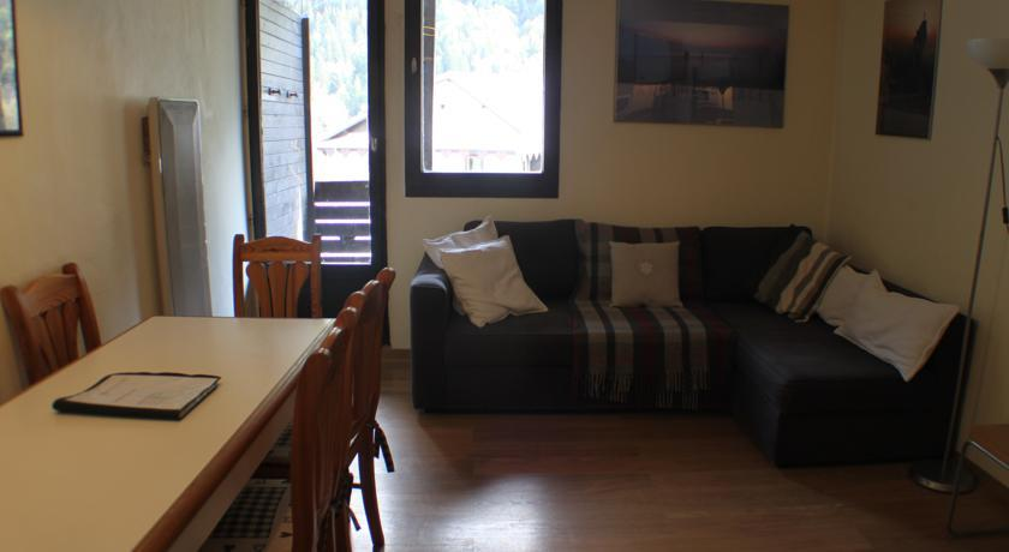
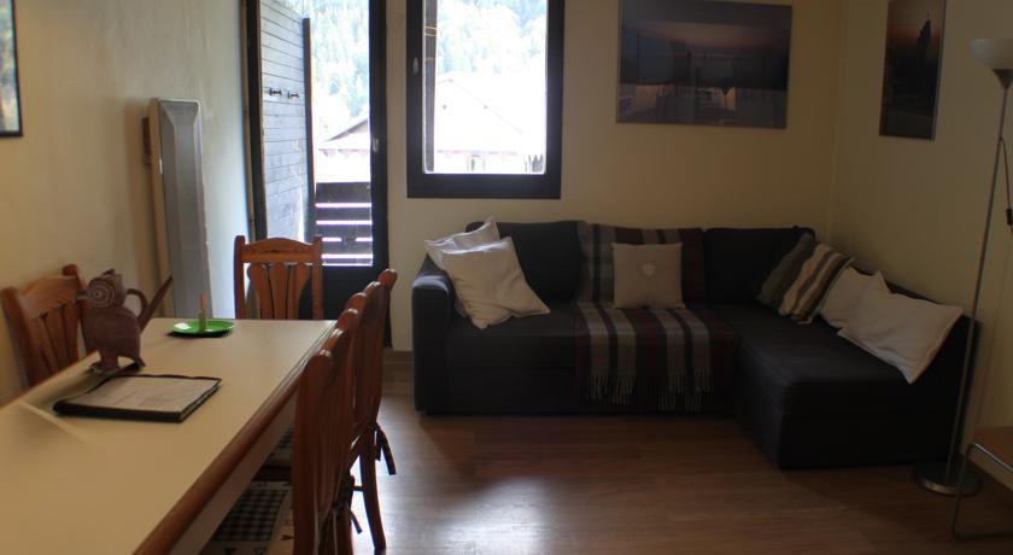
+ candle [169,291,236,335]
+ teapot [75,267,175,375]
